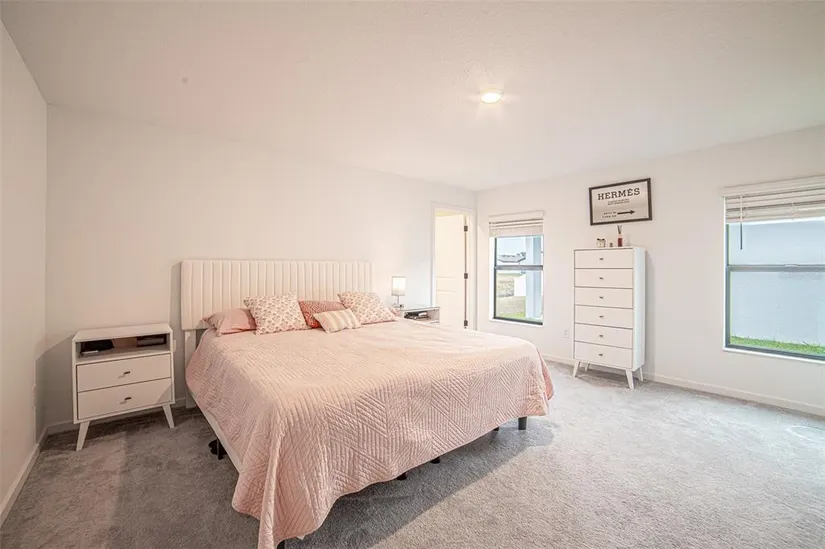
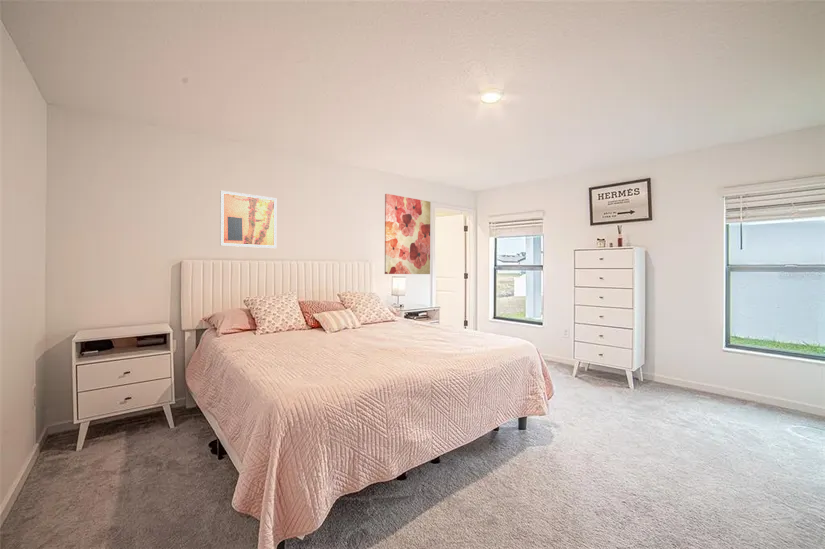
+ wall art [384,193,431,275]
+ wall art [219,190,277,249]
